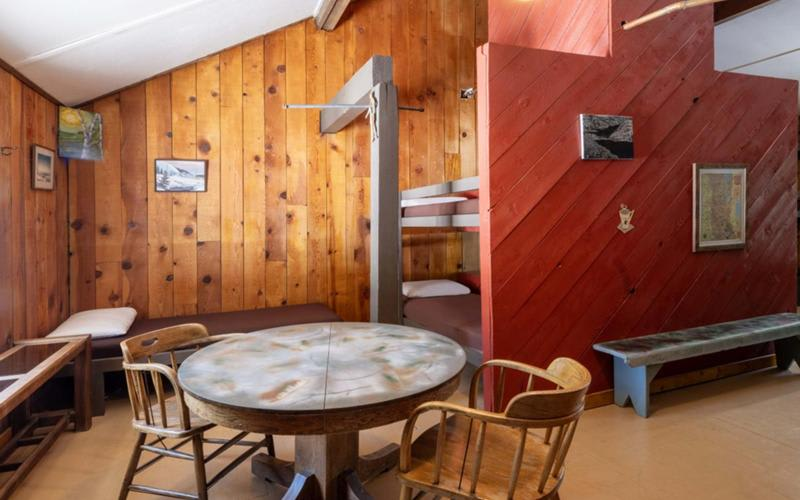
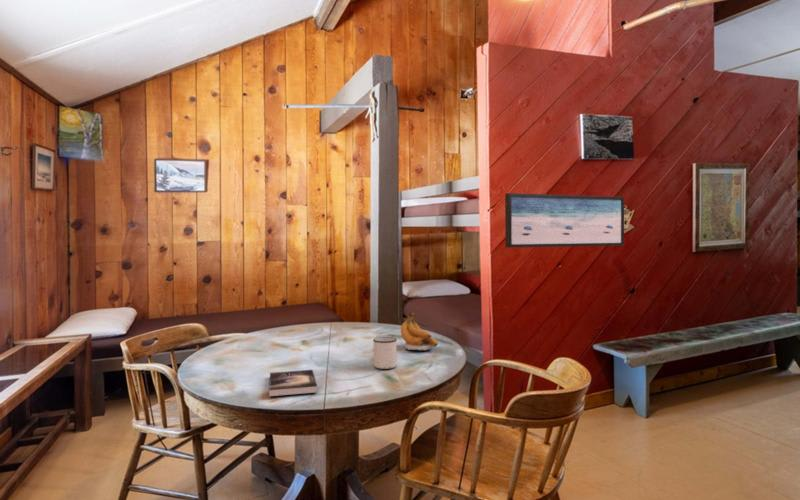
+ banana [400,311,439,352]
+ wall art [504,192,625,249]
+ mug [372,336,398,370]
+ book [268,369,318,397]
